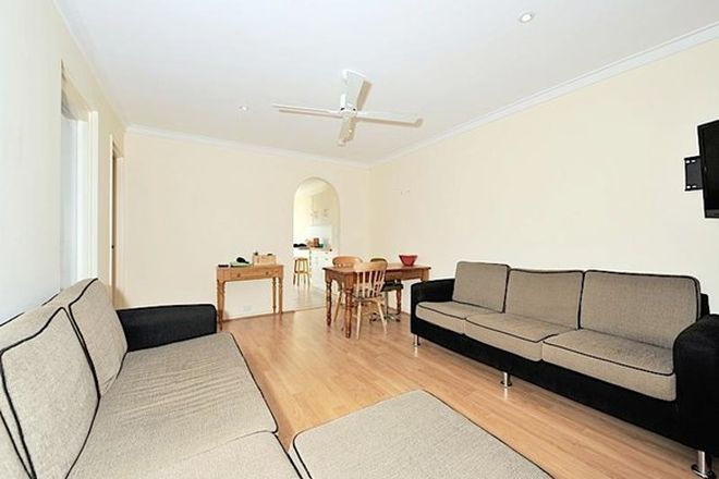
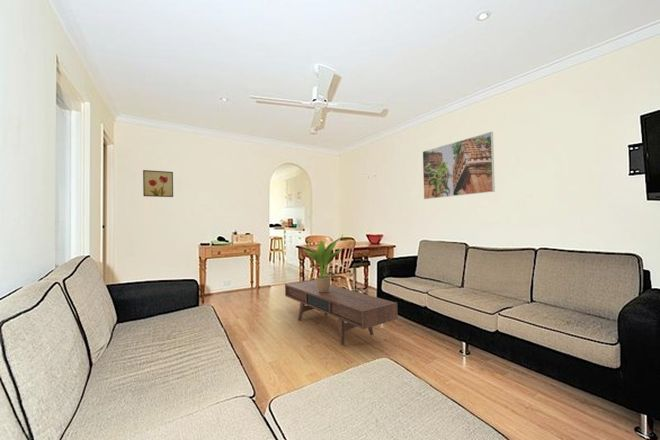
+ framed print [422,131,496,200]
+ wall art [142,169,174,198]
+ coffee table [284,279,399,346]
+ potted plant [302,234,344,293]
